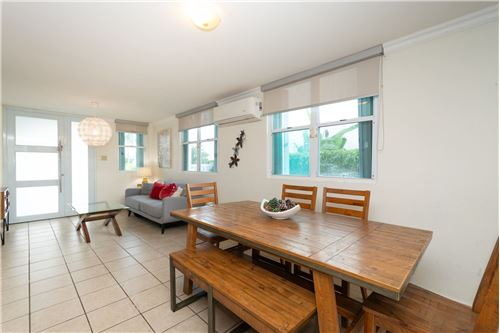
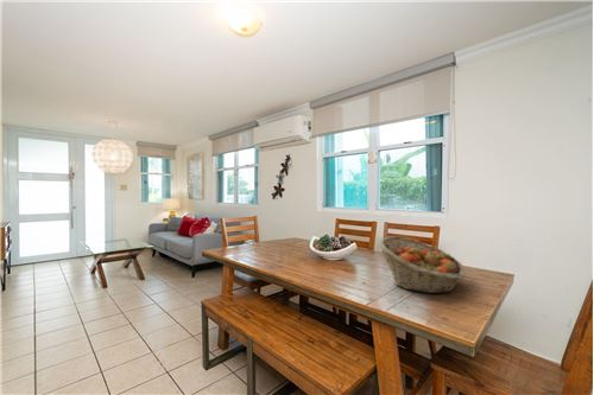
+ fruit basket [378,235,466,294]
